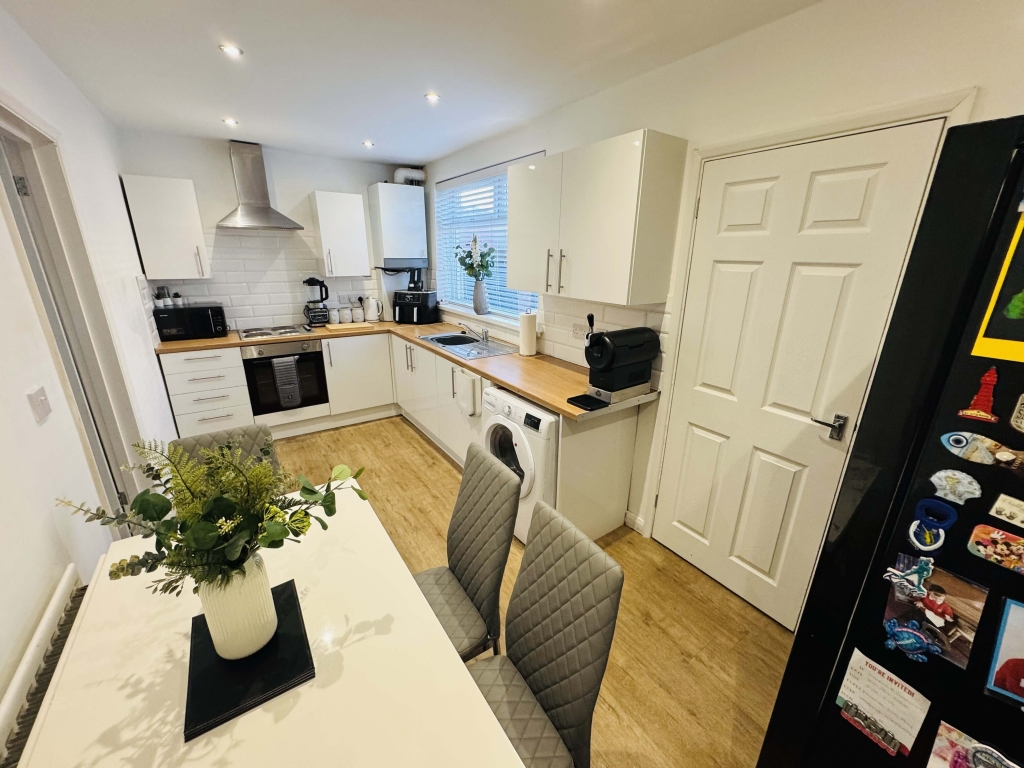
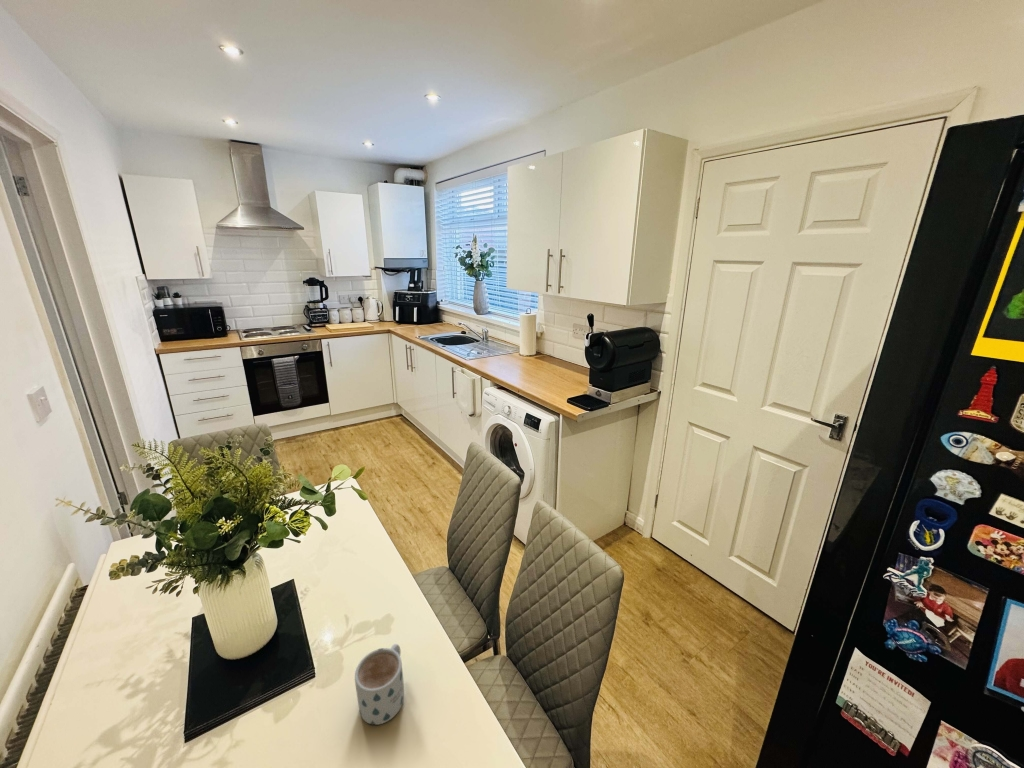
+ mug [354,643,405,726]
